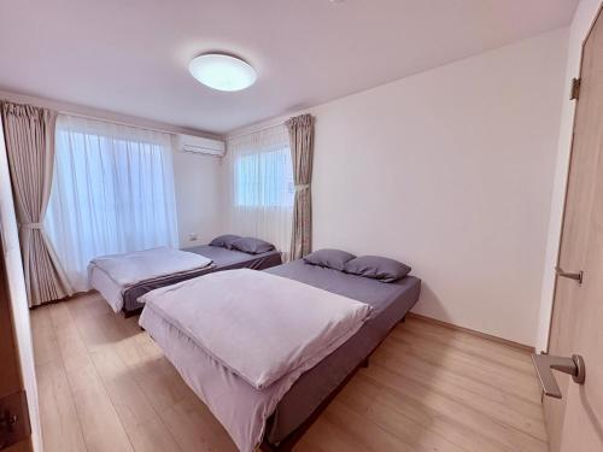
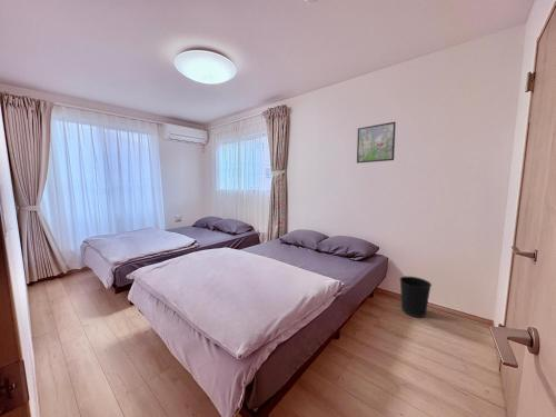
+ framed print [356,121,397,165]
+ wastebasket [399,276,433,318]
